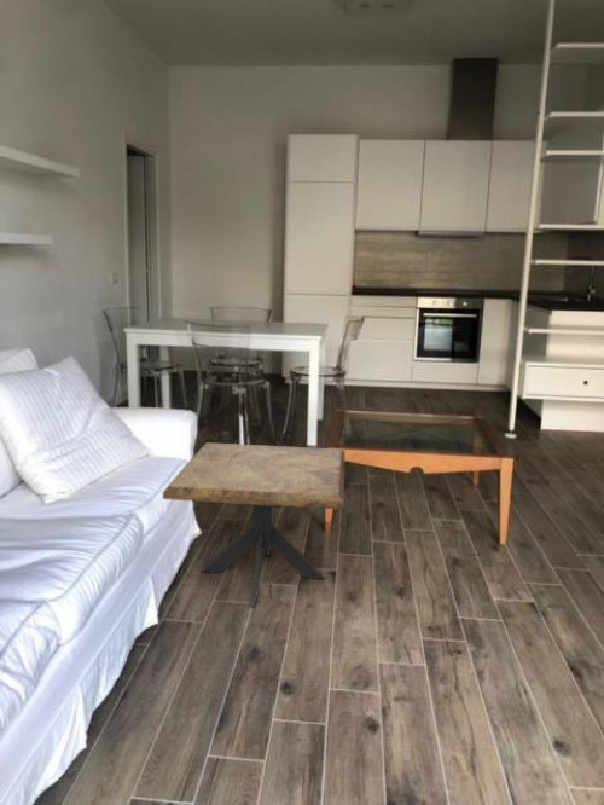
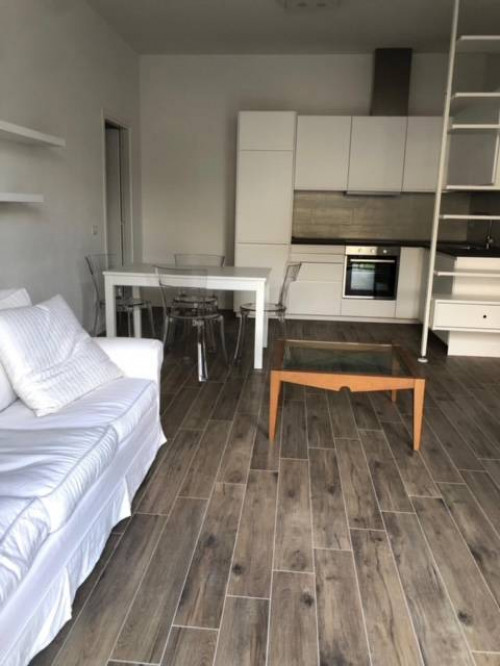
- side table [162,441,347,608]
